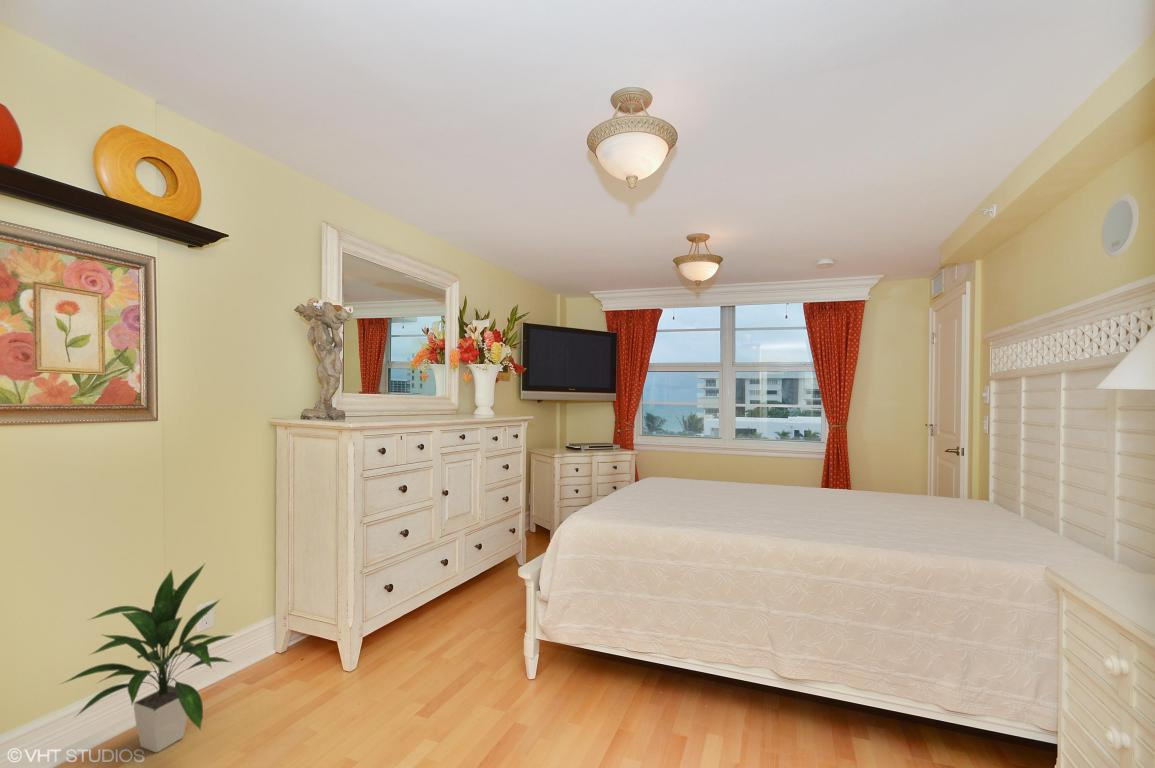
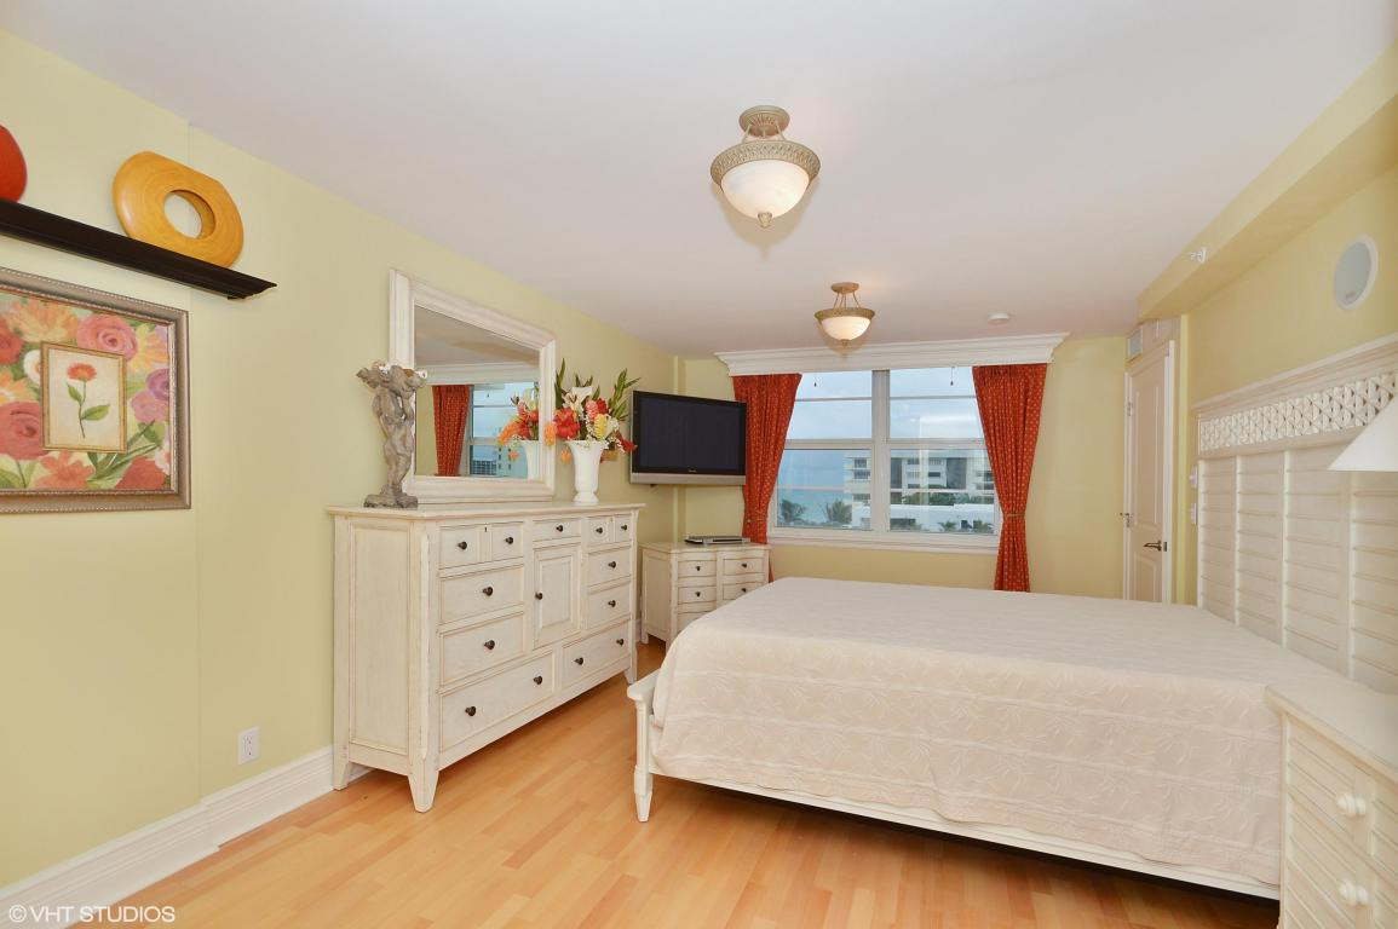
- indoor plant [60,563,235,753]
